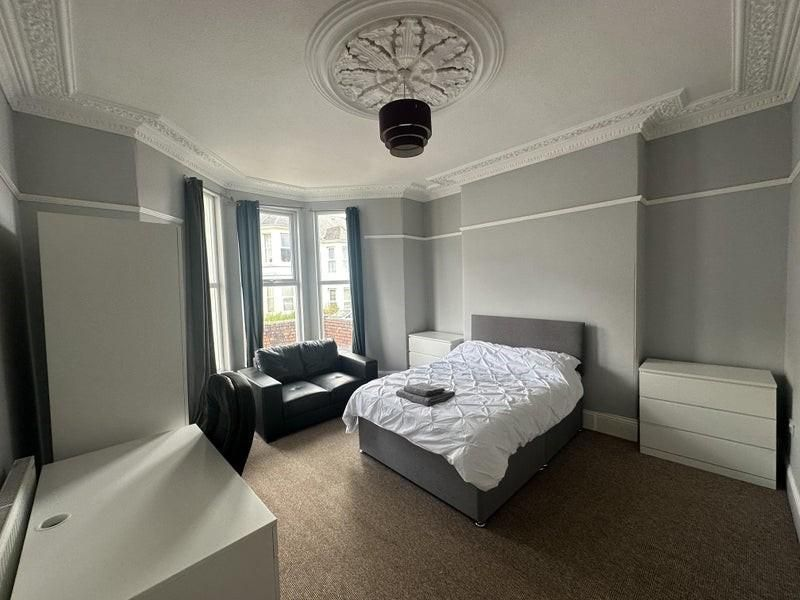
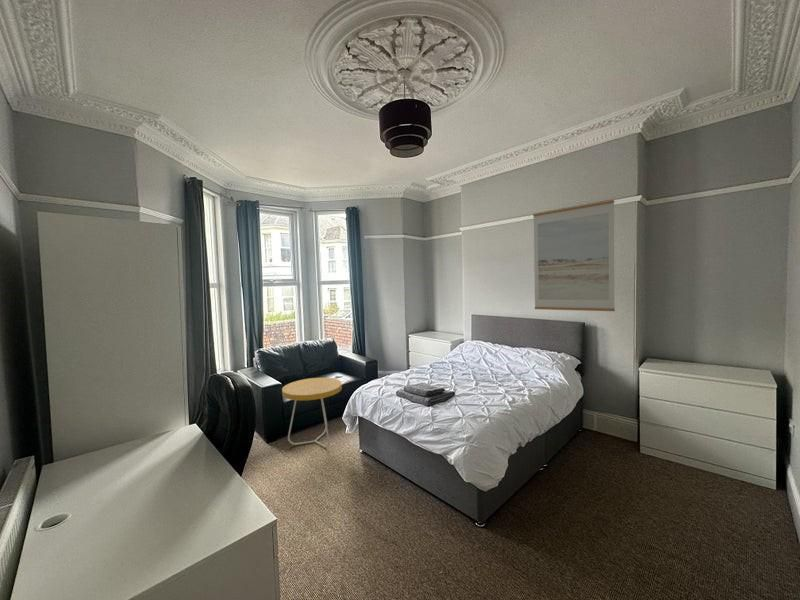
+ side table [281,377,343,449]
+ wall art [532,199,616,312]
